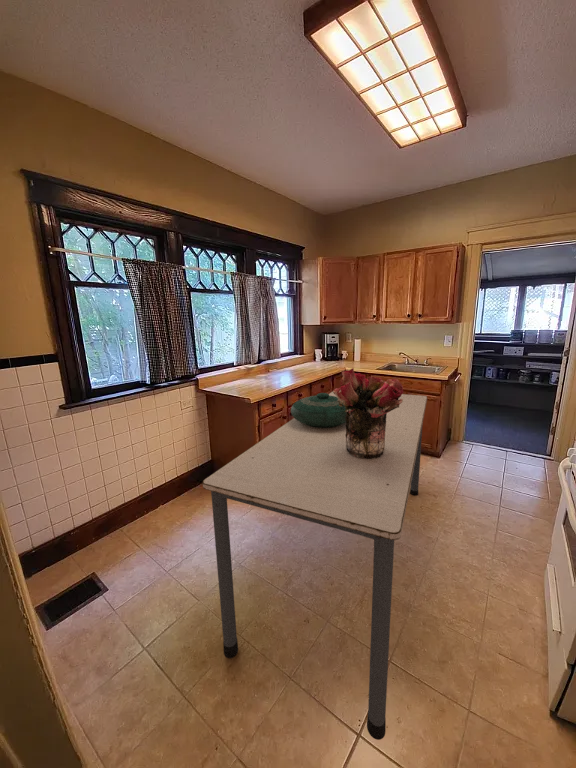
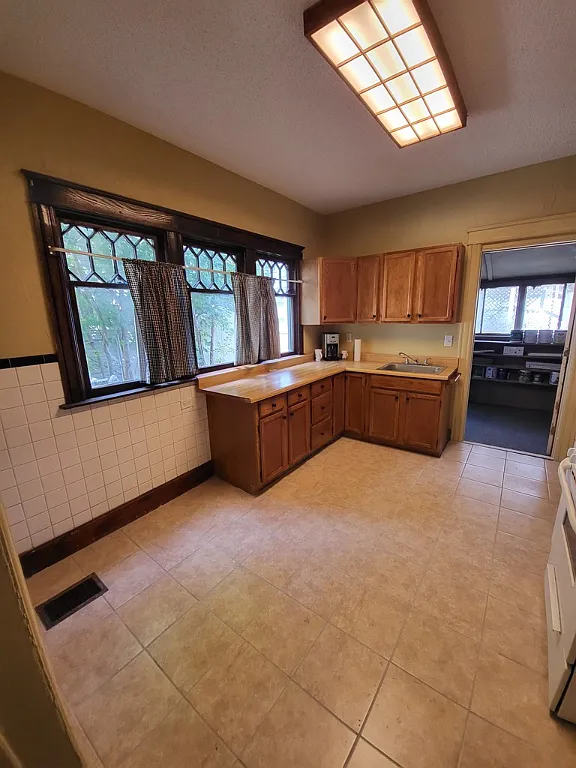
- bouquet [332,367,404,459]
- decorative bowl [290,392,346,428]
- dining table [202,390,428,741]
